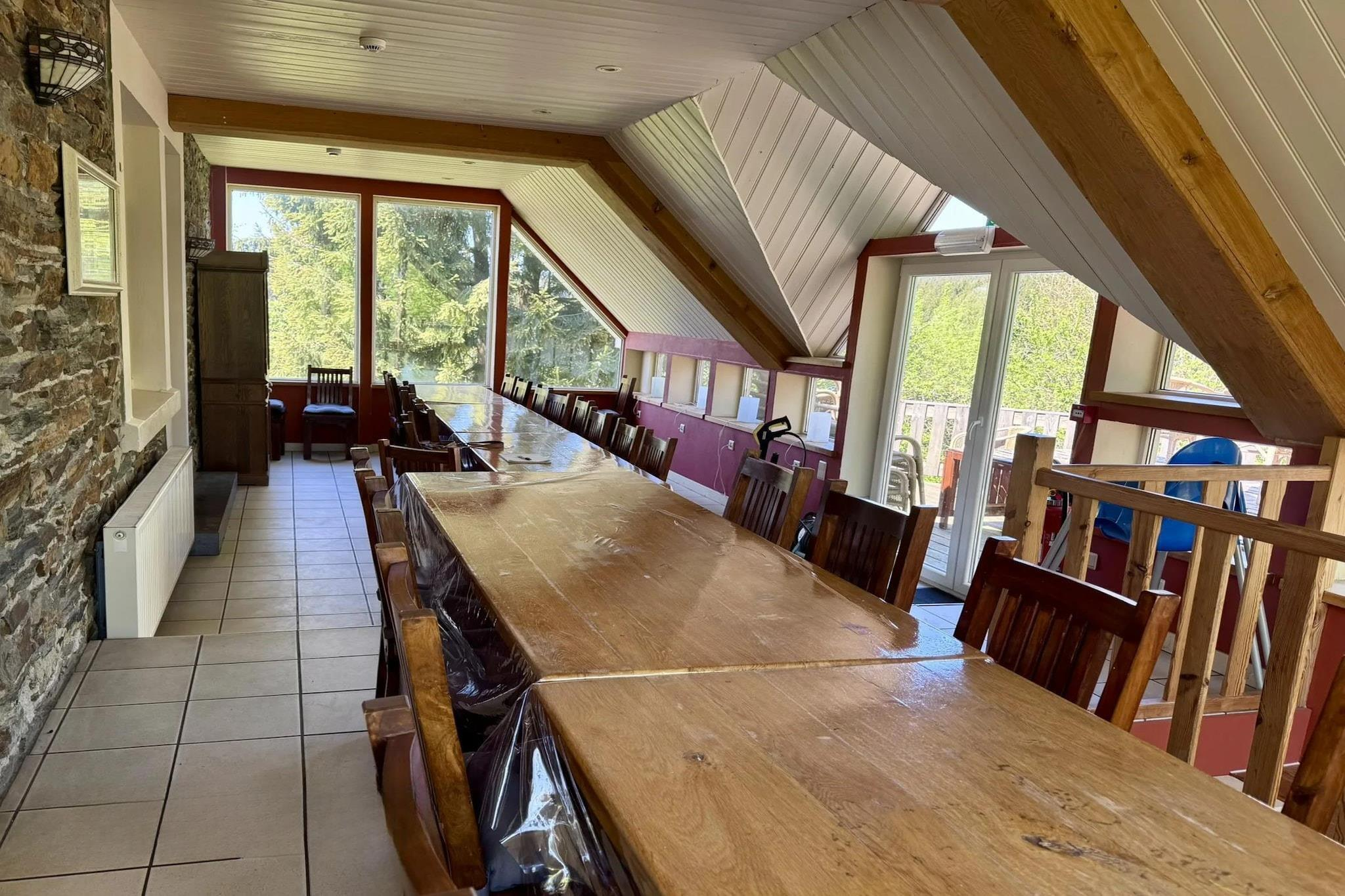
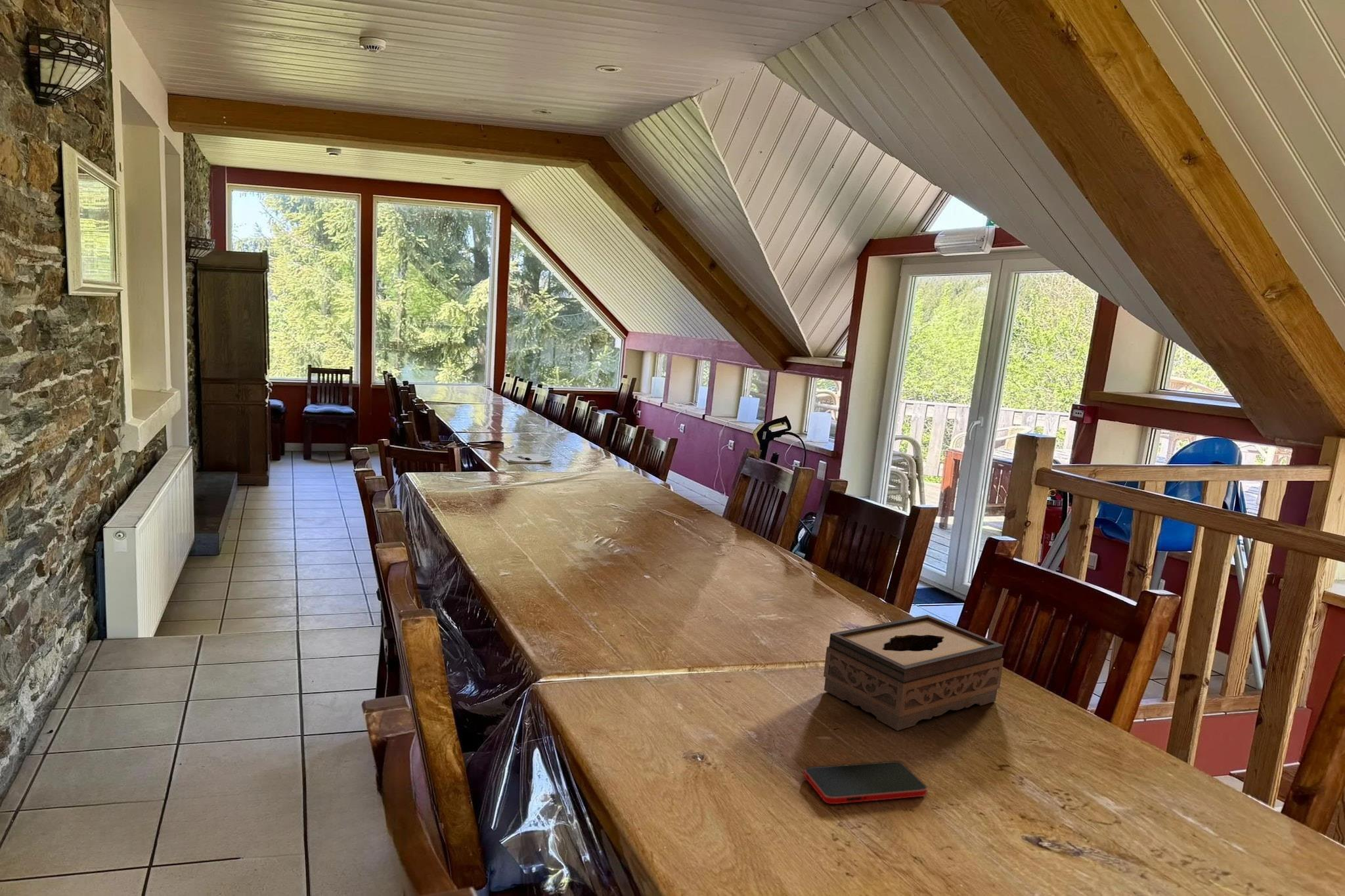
+ tissue box [823,614,1004,731]
+ smartphone [803,761,928,805]
